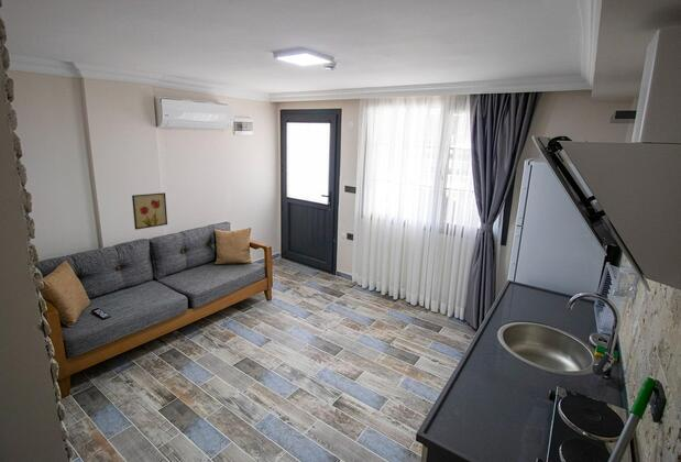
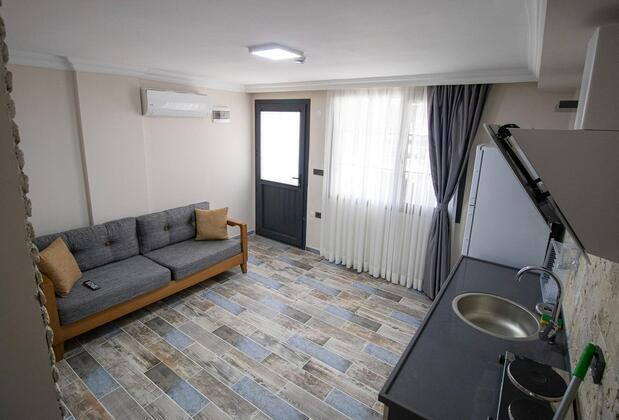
- wall art [131,191,168,231]
